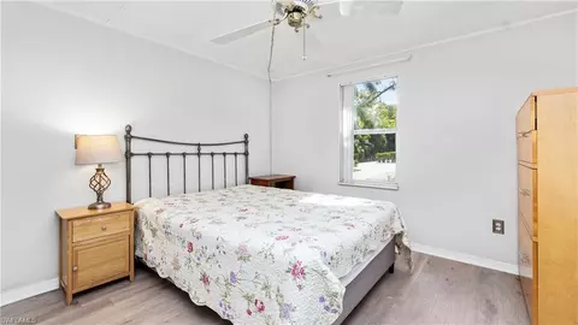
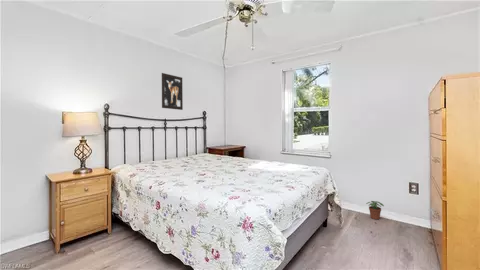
+ wall art [161,72,184,111]
+ potted plant [365,200,385,220]
